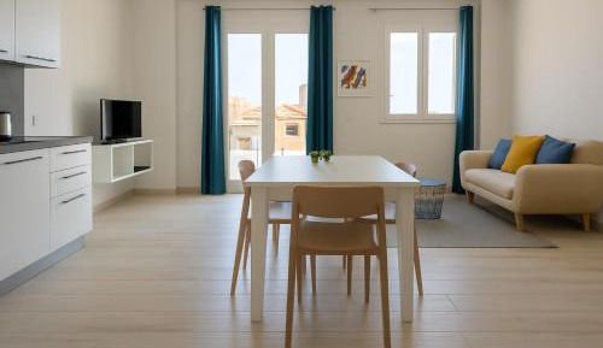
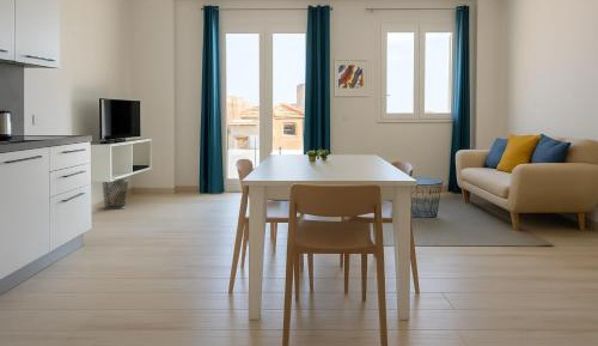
+ waste bin [102,178,130,211]
